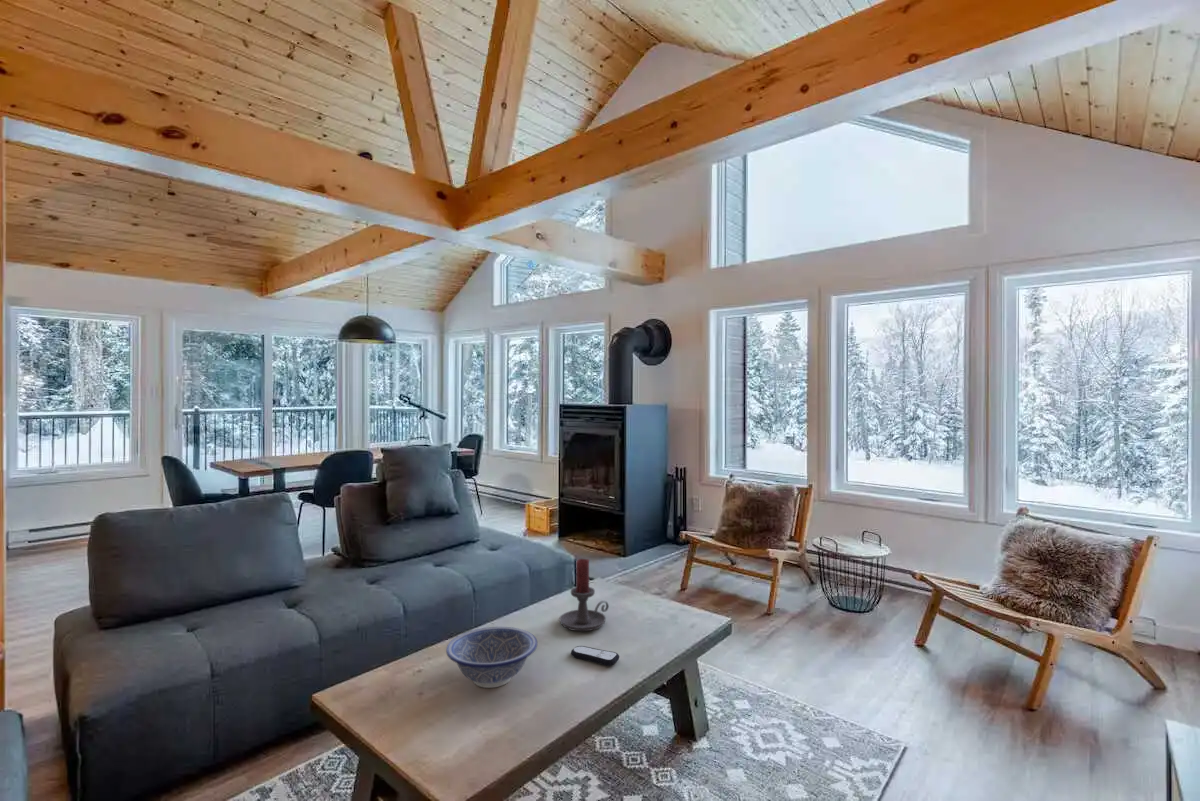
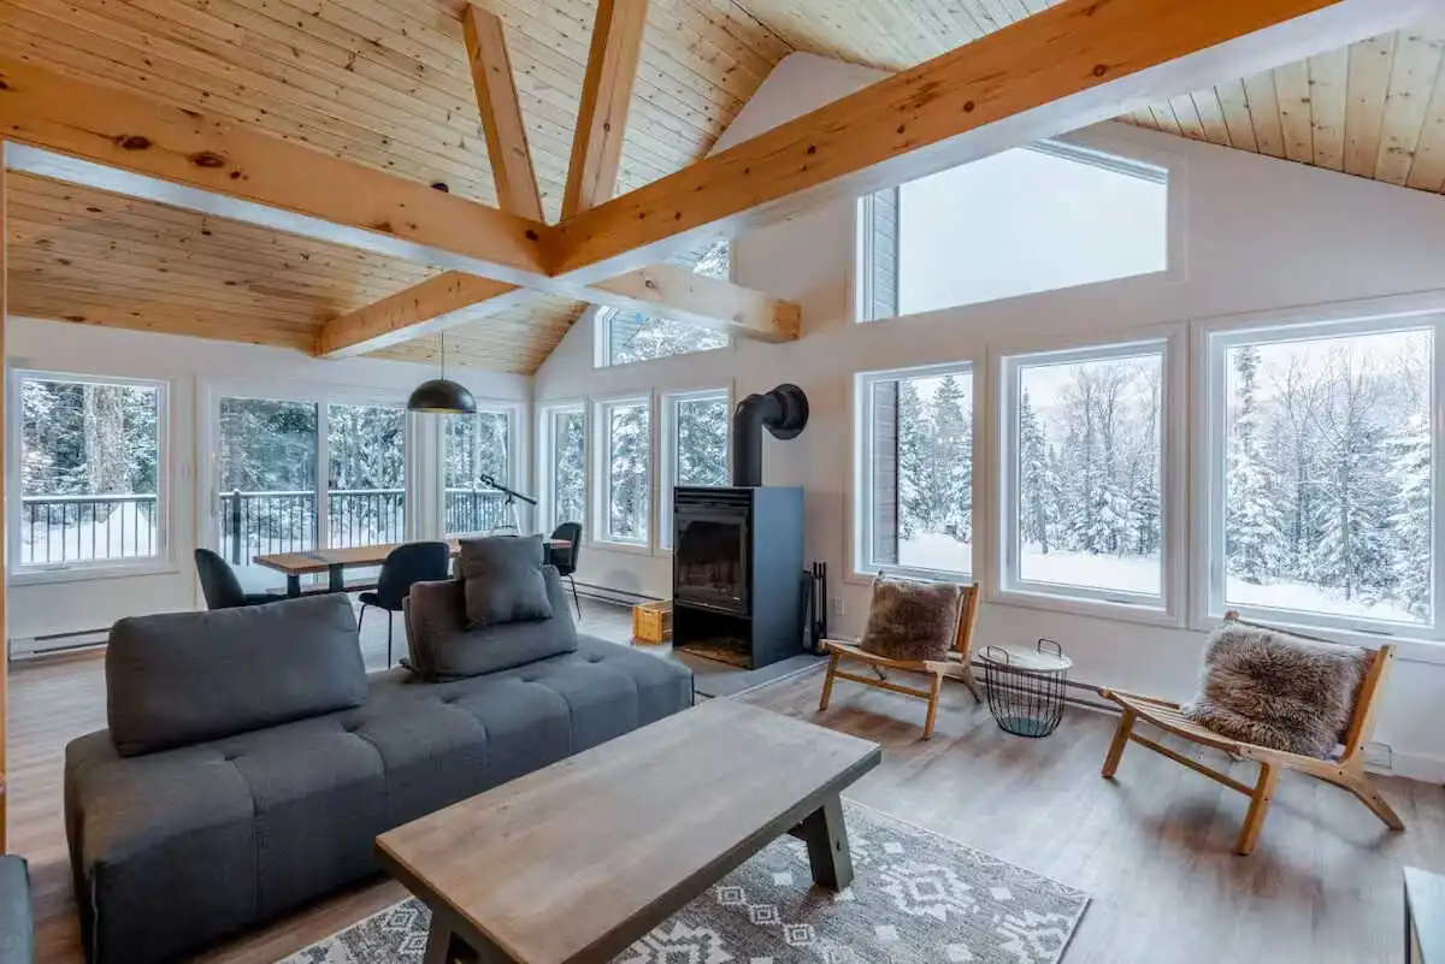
- decorative bowl [445,626,538,689]
- remote control [570,645,620,667]
- candle holder [558,558,610,632]
